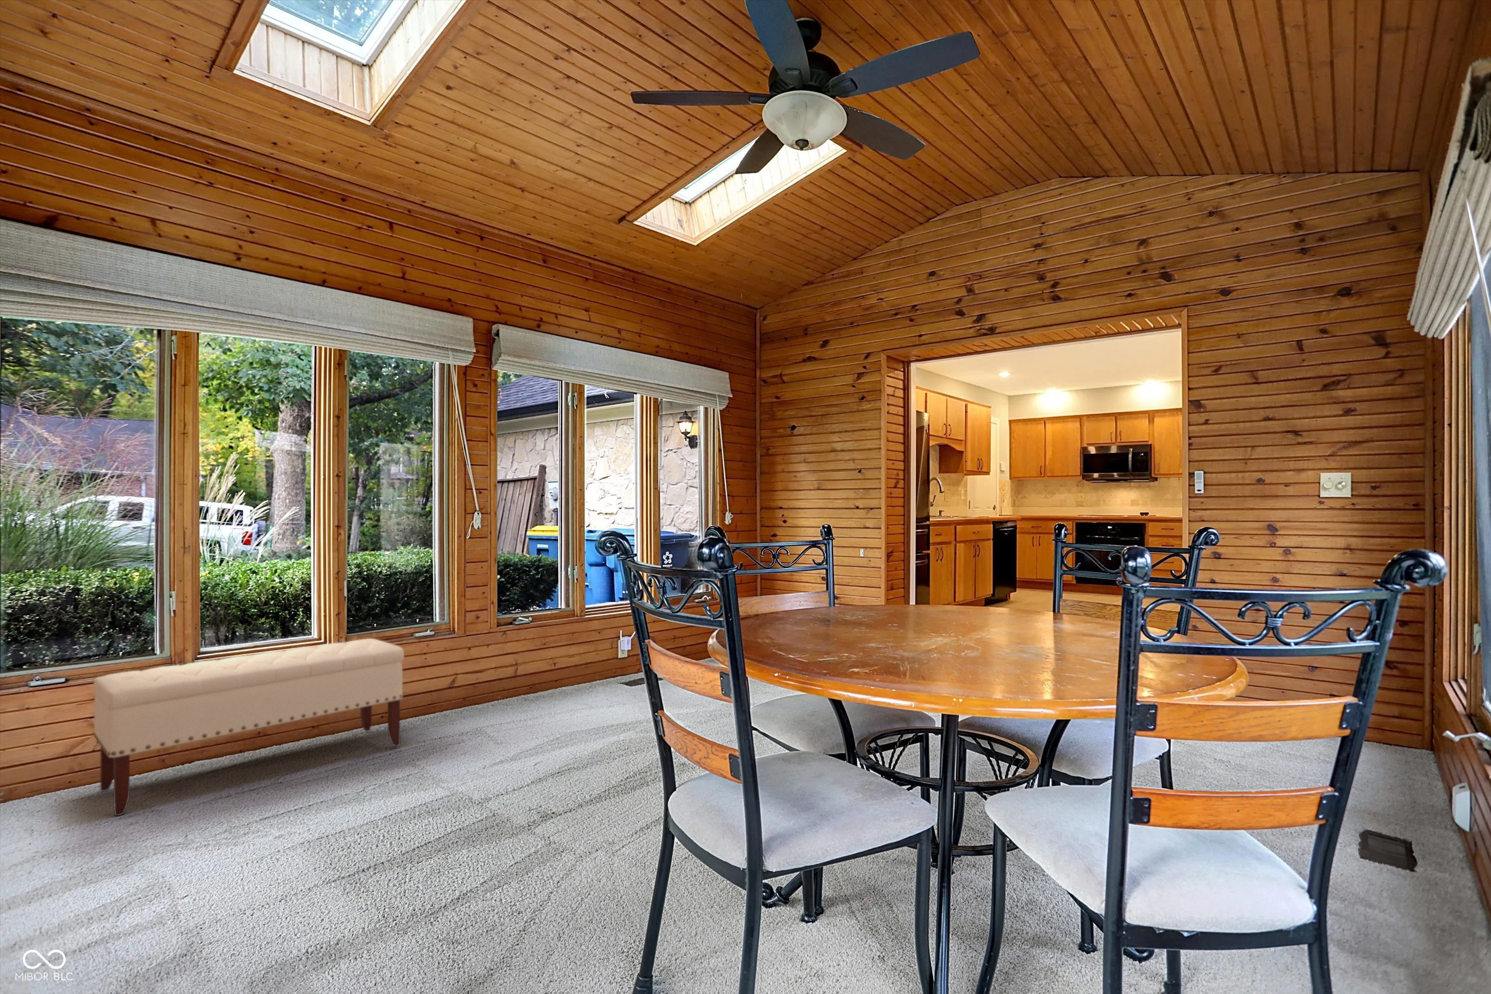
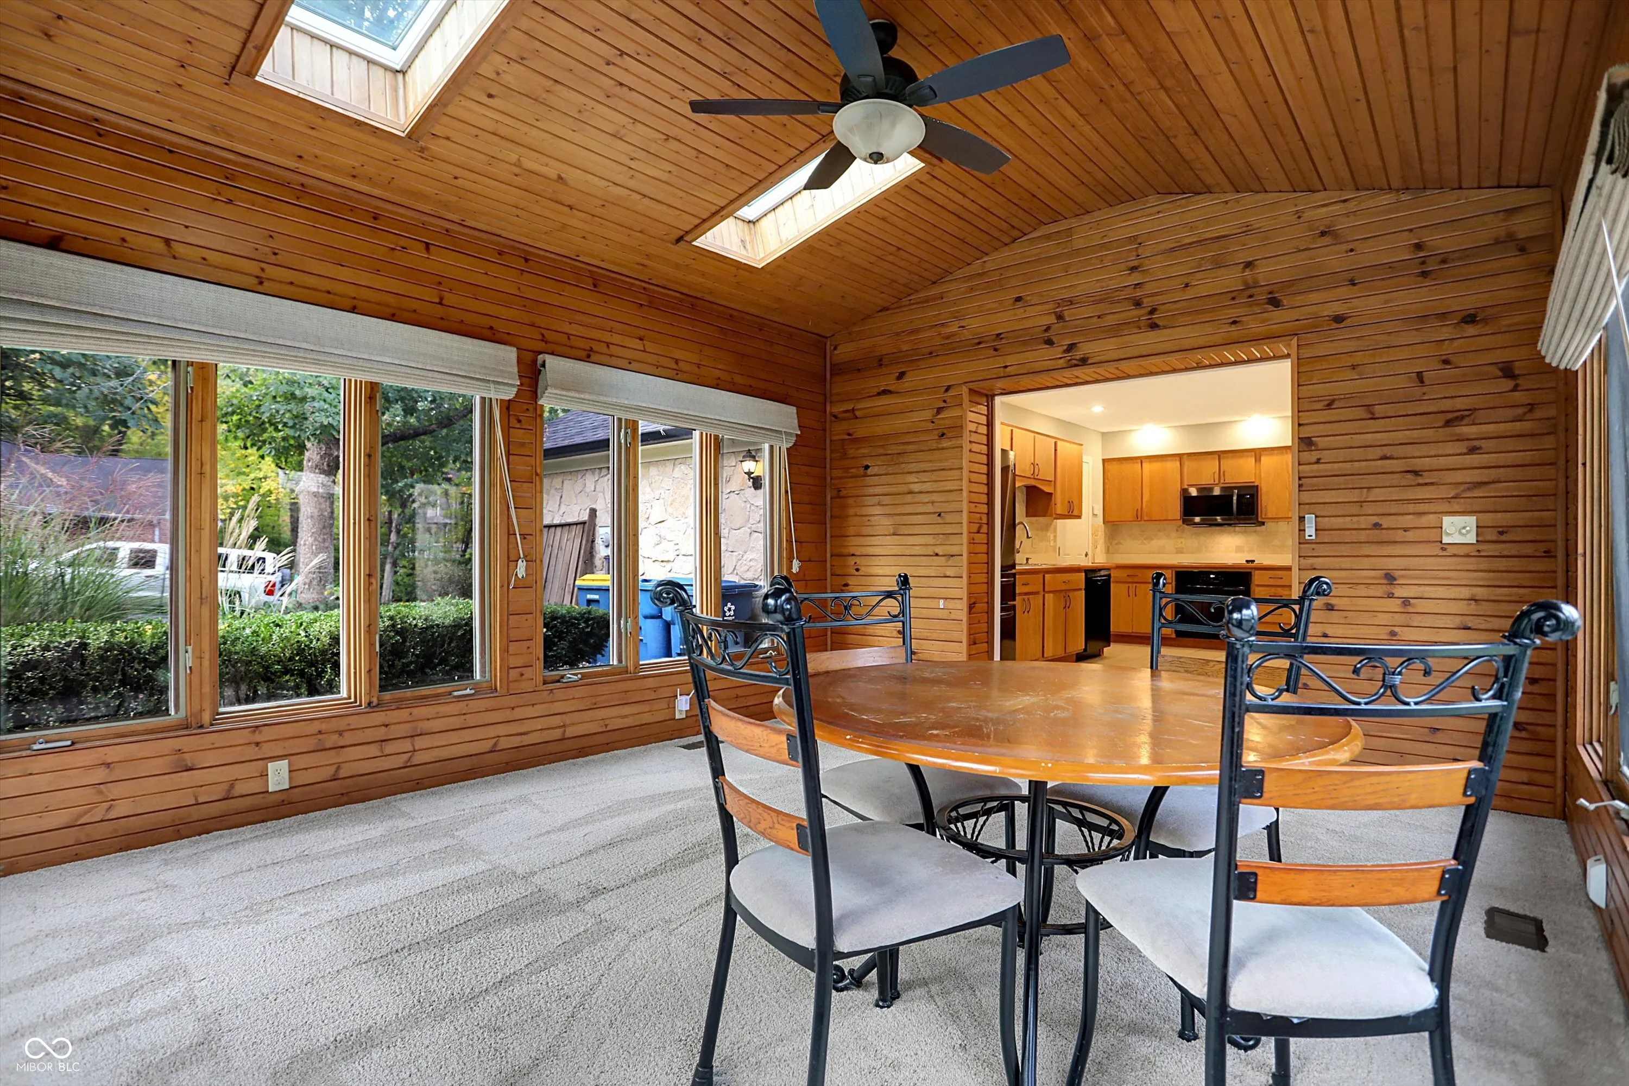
- bench [92,638,405,816]
